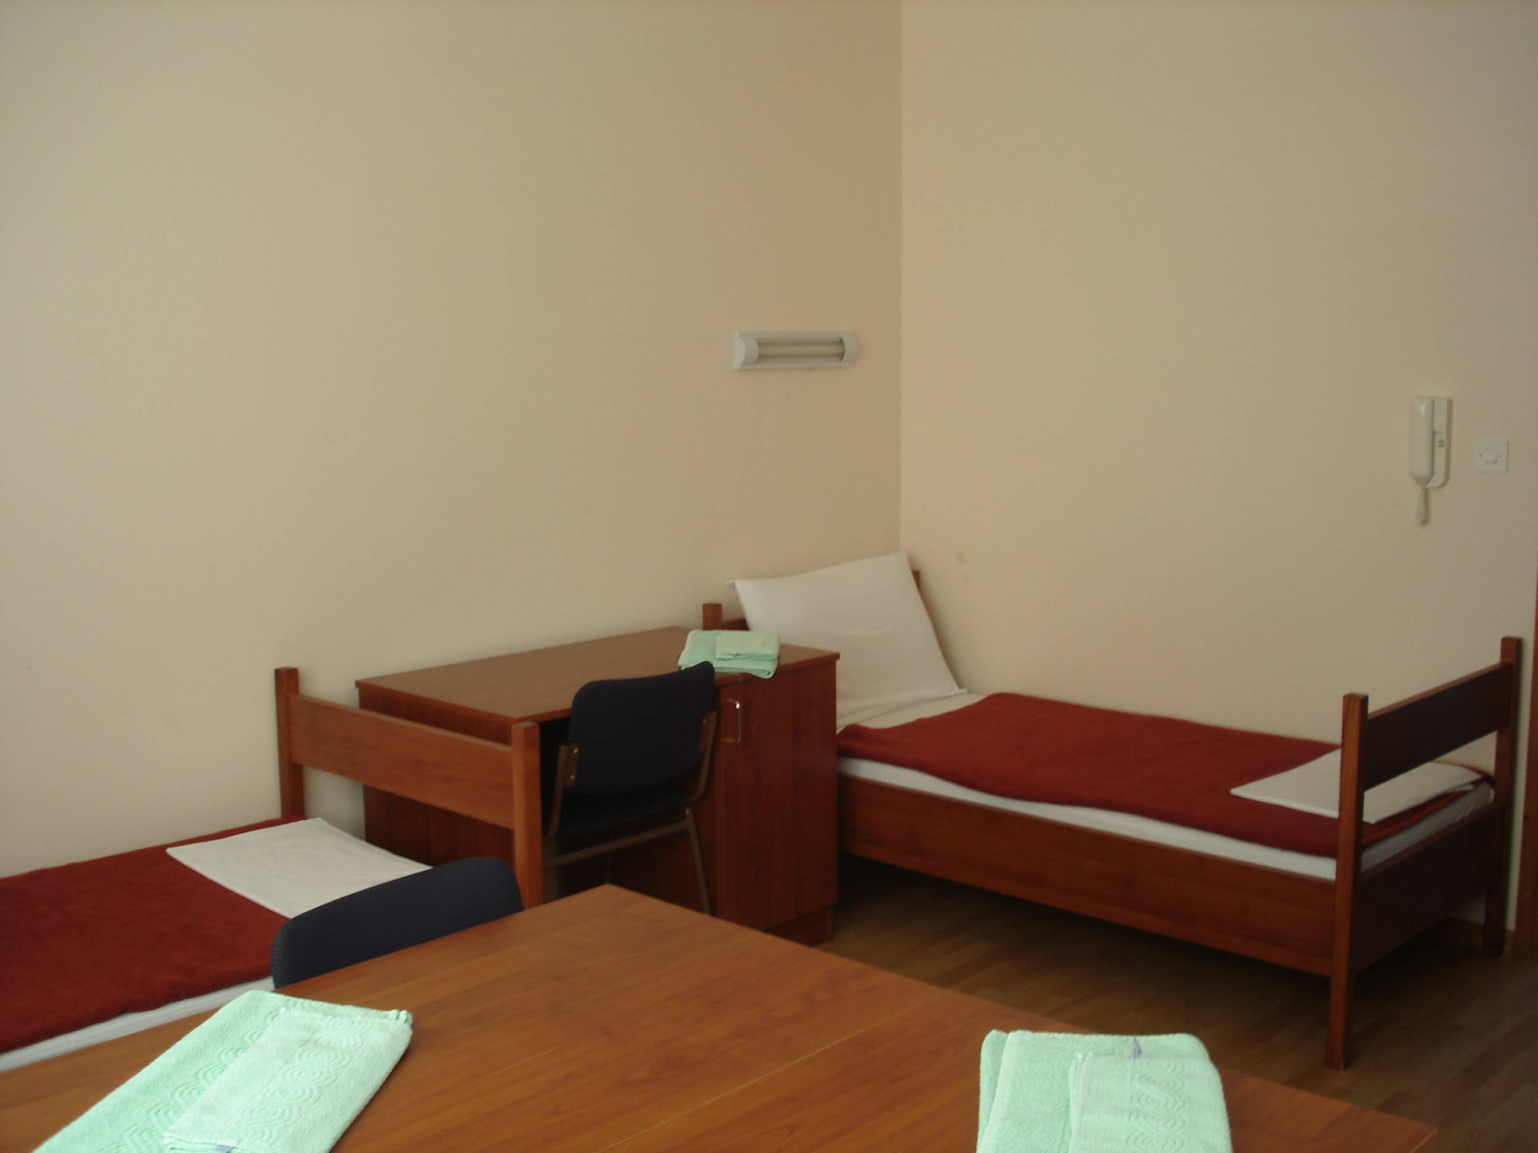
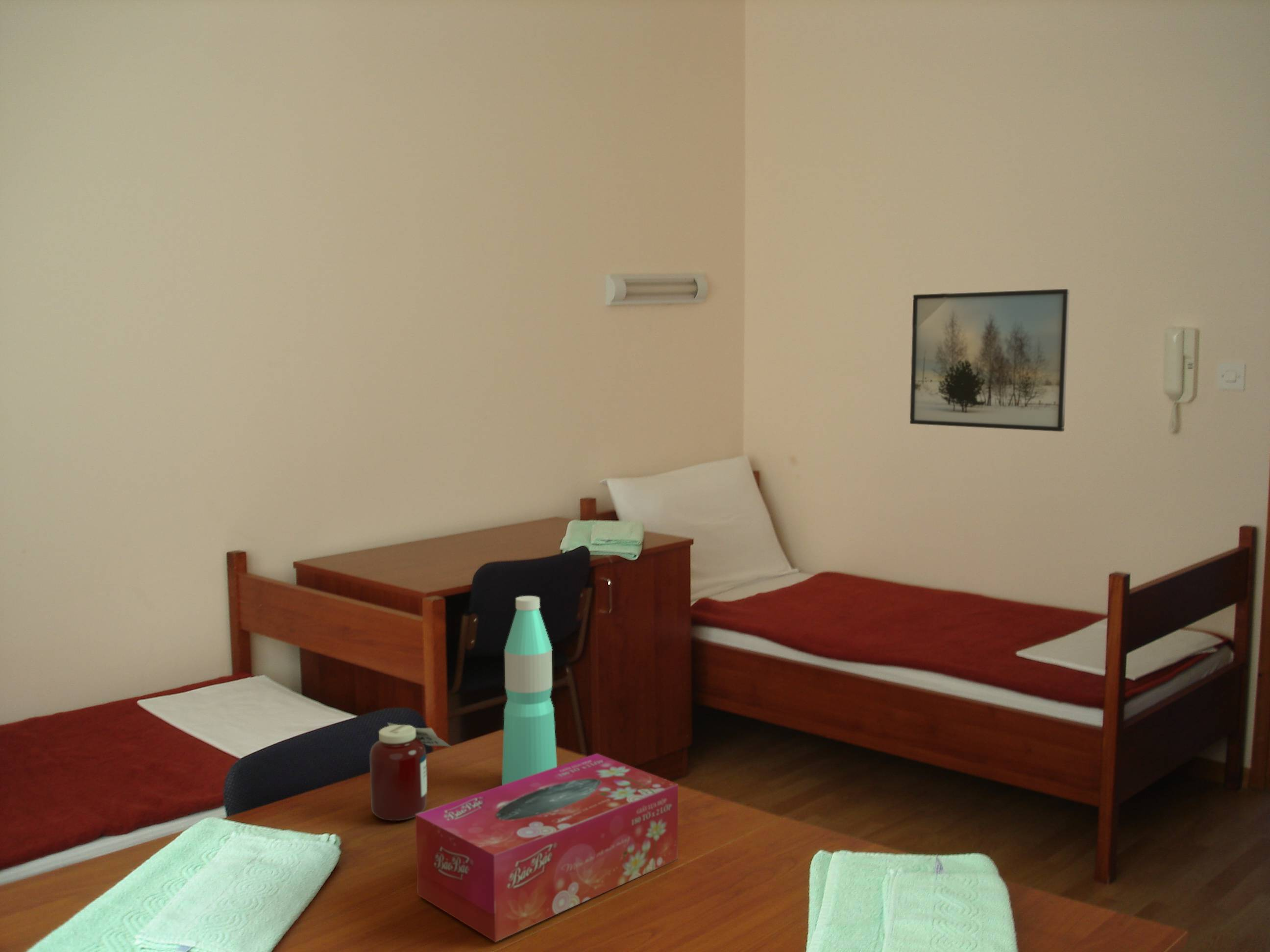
+ jar [369,722,452,821]
+ water bottle [501,595,558,785]
+ tissue box [415,753,679,943]
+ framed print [909,288,1071,432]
